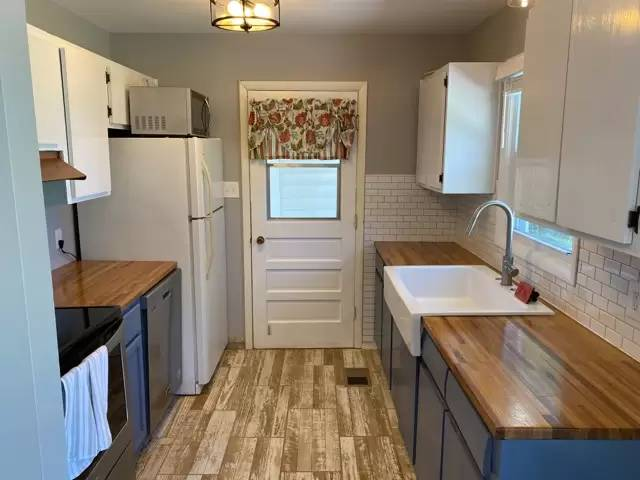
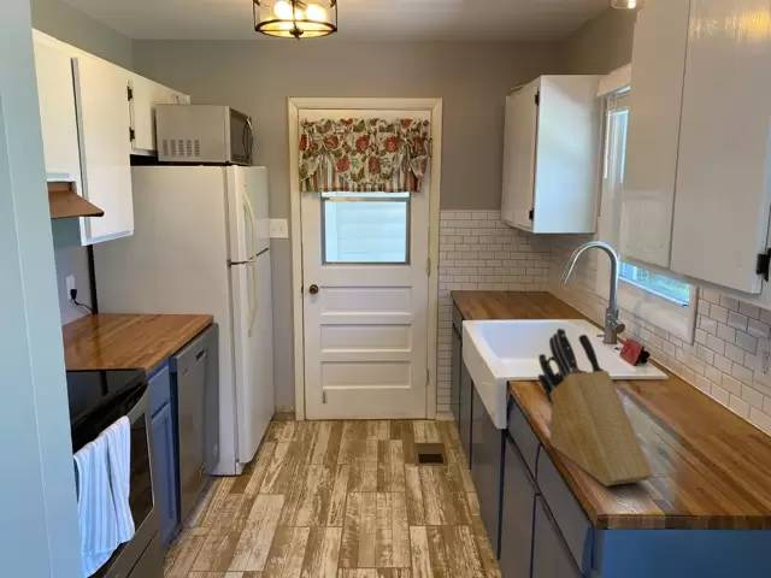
+ knife block [537,328,654,488]
